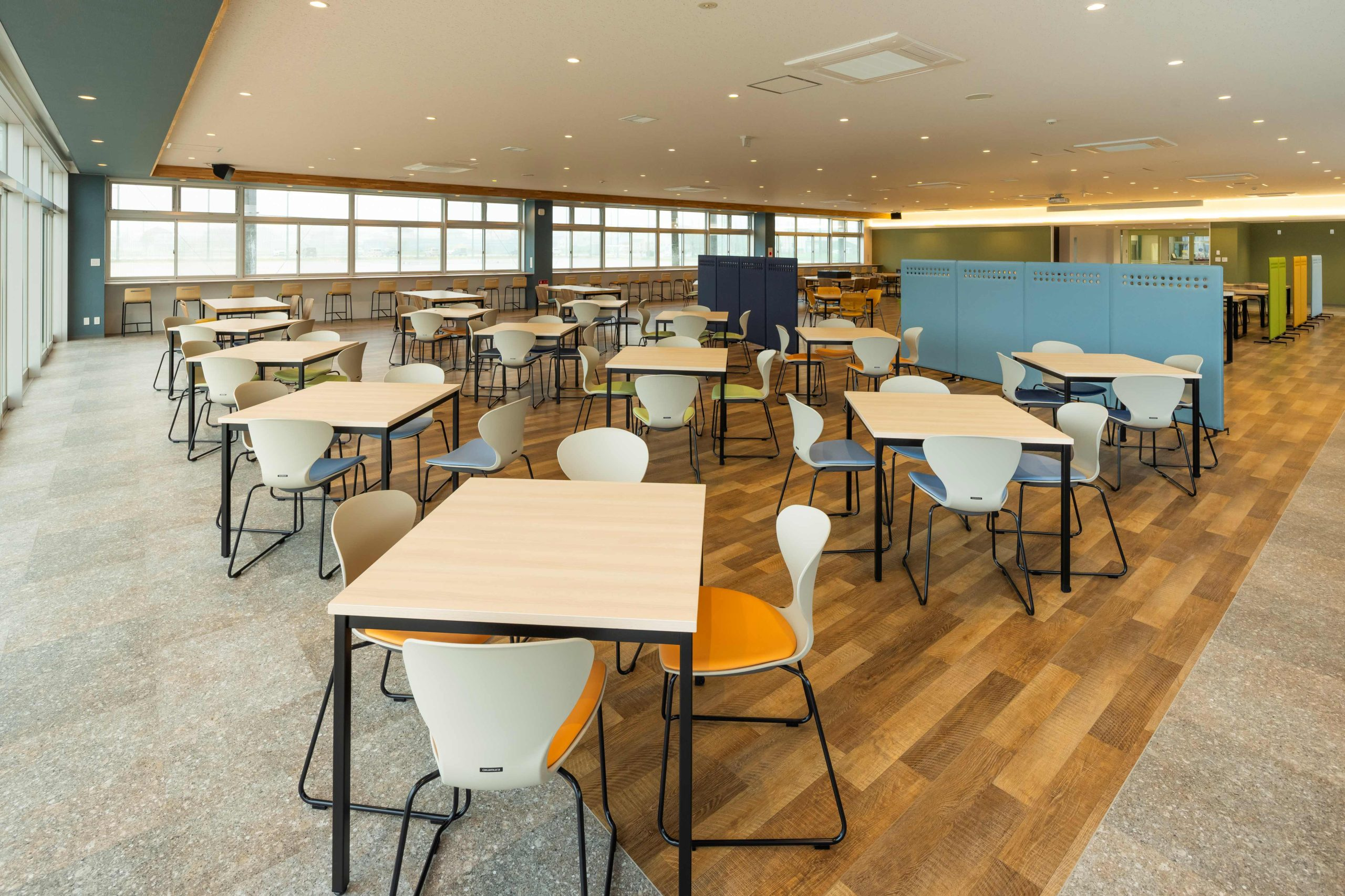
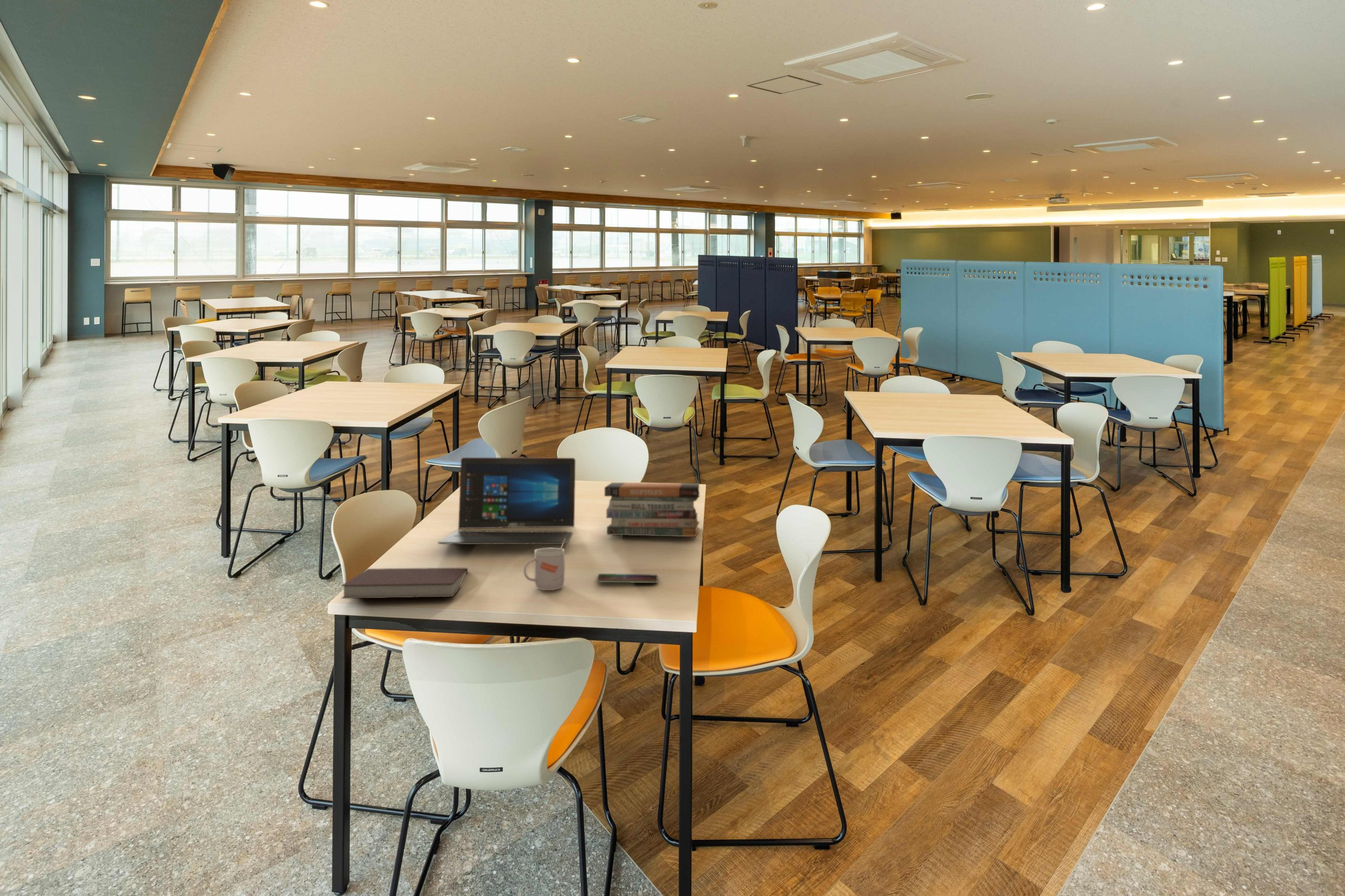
+ mug [523,538,566,591]
+ book stack [604,482,700,537]
+ notebook [340,567,469,599]
+ smartphone [596,573,658,584]
+ laptop [437,457,576,545]
